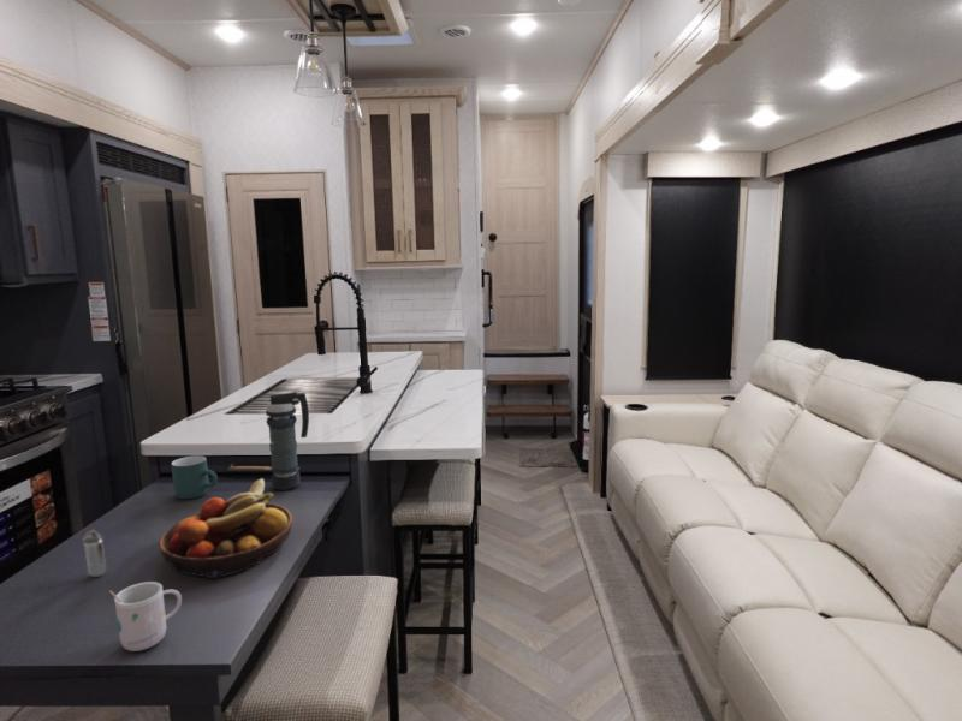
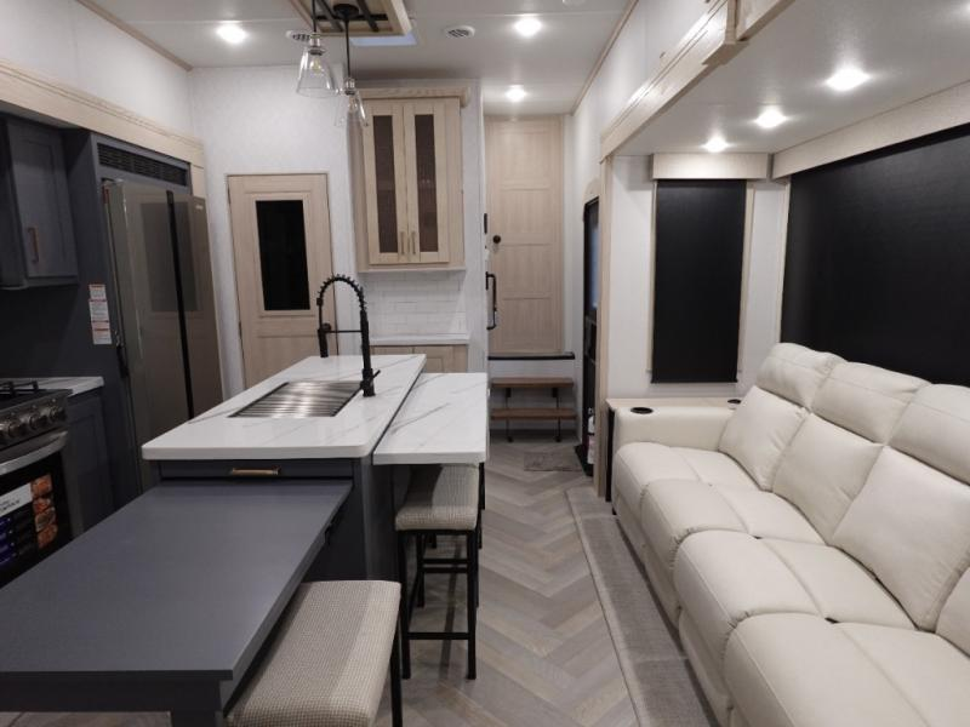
- mug [108,580,183,653]
- shaker [82,529,107,578]
- mug [170,455,219,500]
- fruit bowl [158,477,293,579]
- smoke grenade [265,391,310,491]
